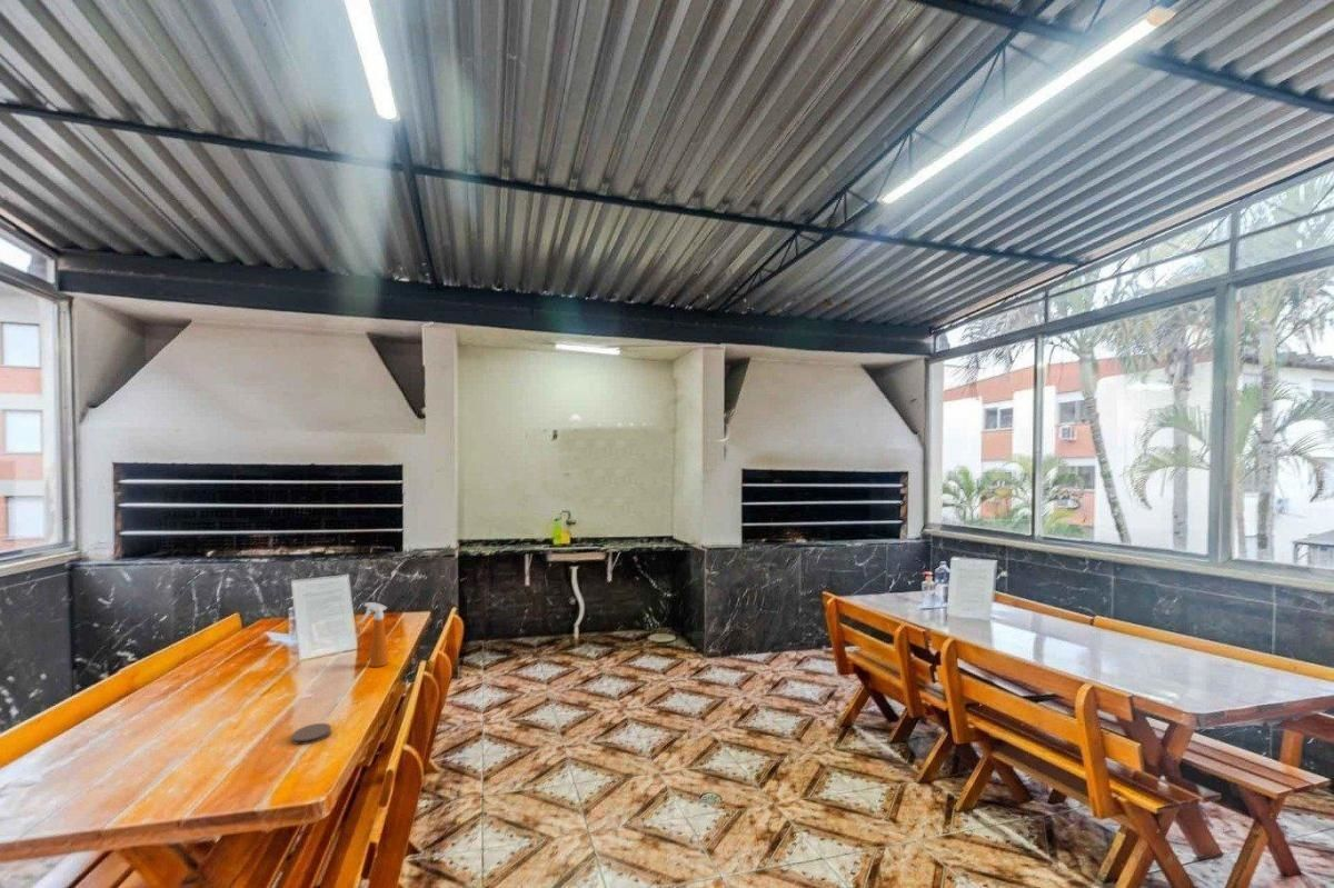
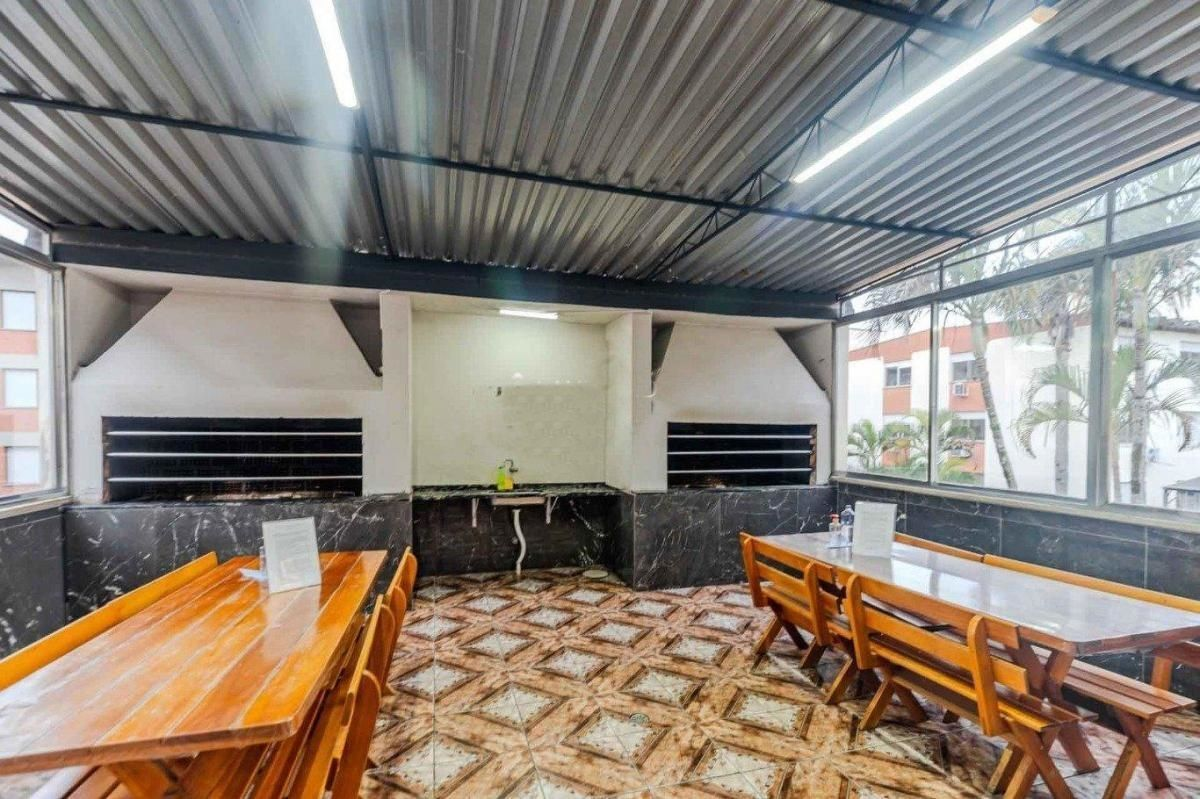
- coaster [291,722,332,746]
- spray bottle [359,601,389,668]
